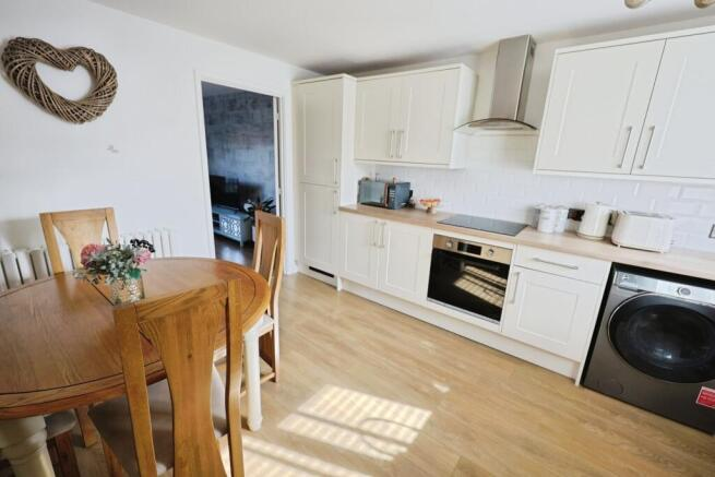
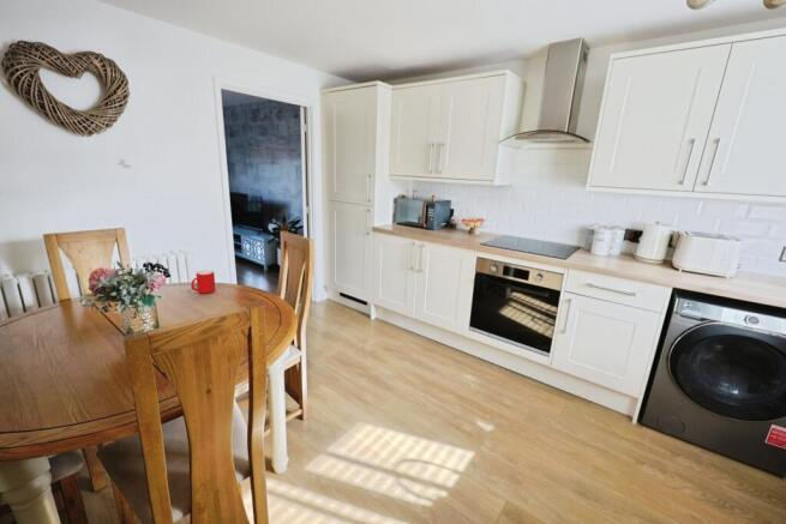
+ cup [190,270,216,295]
